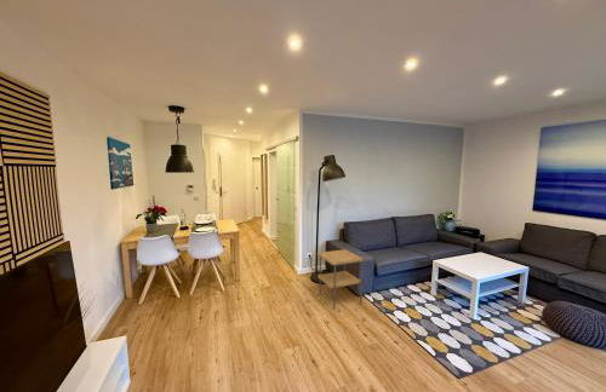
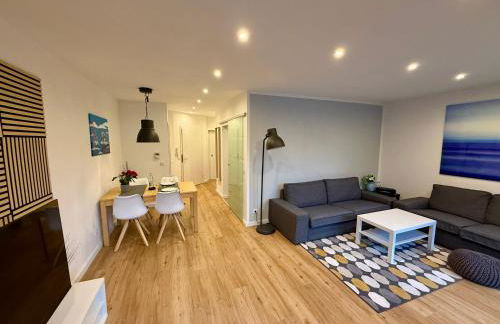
- side table [316,248,364,310]
